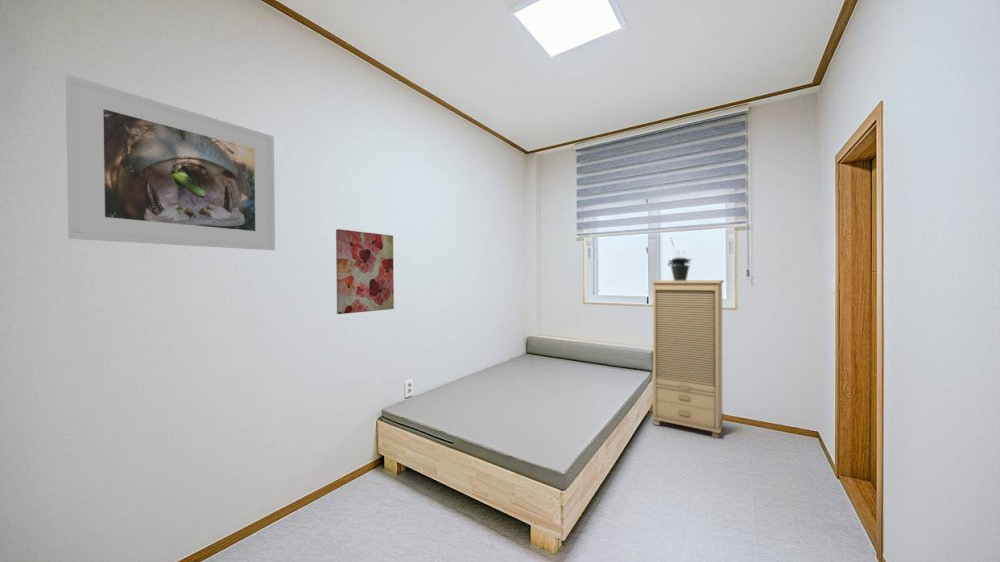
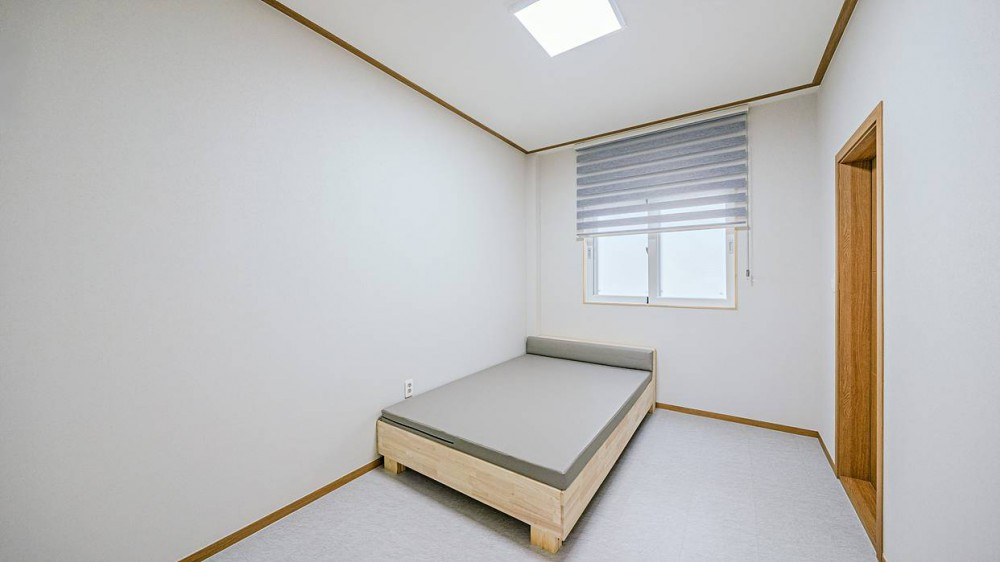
- wall art [335,228,395,315]
- cabinet [650,279,725,439]
- potted plant [667,238,693,281]
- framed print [65,74,276,251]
